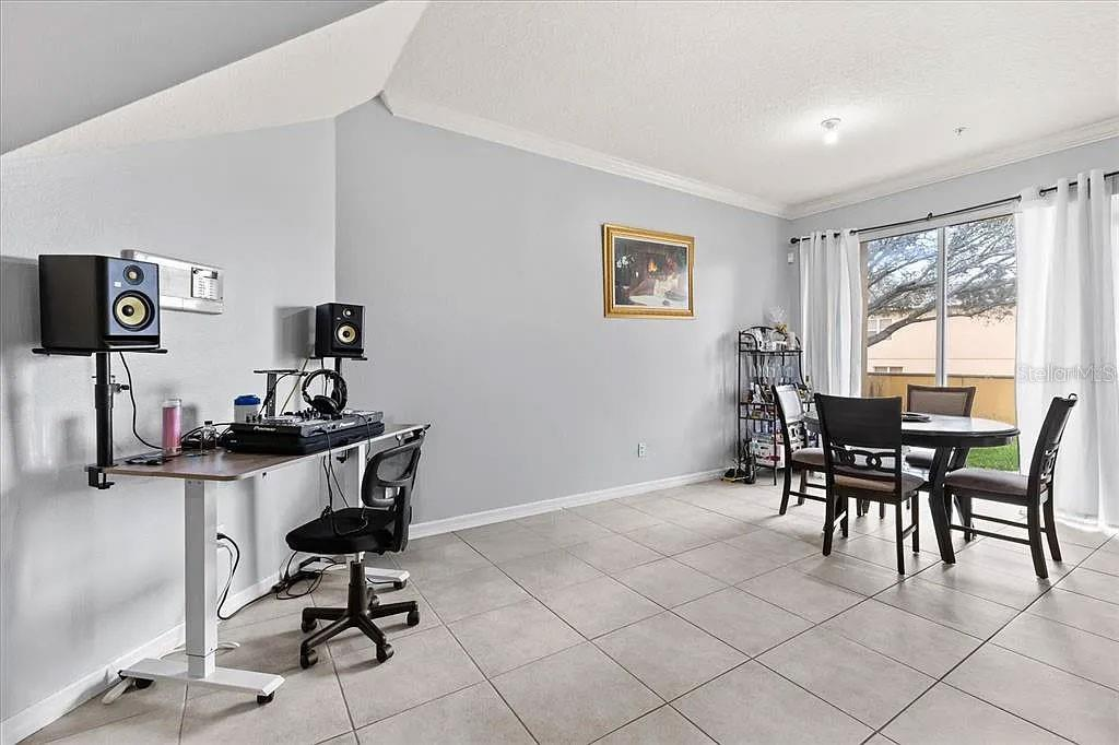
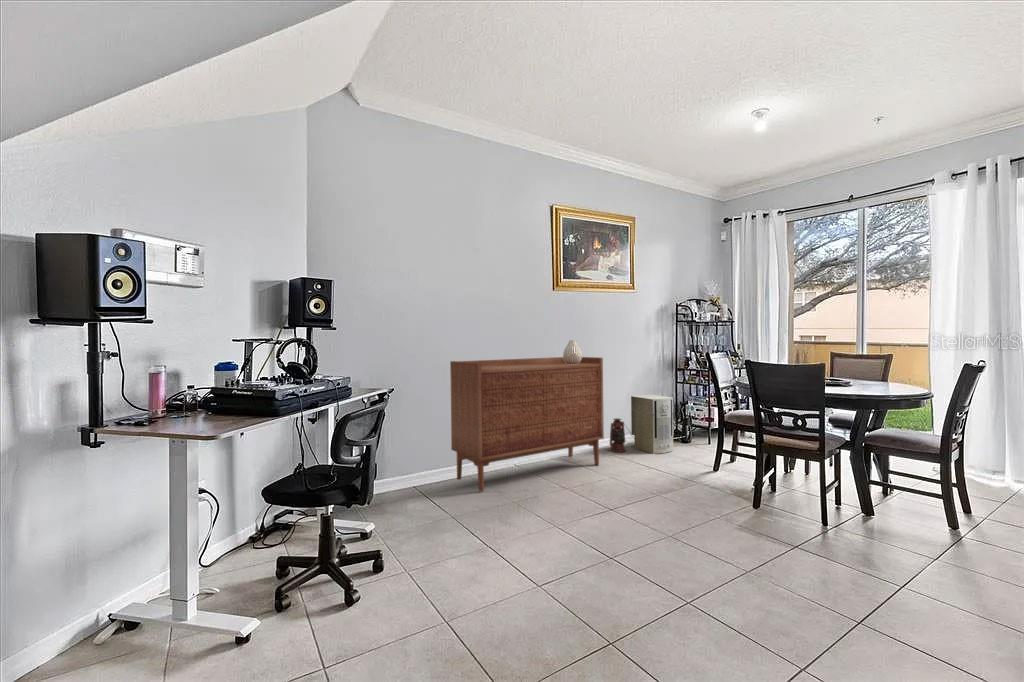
+ lantern [608,417,635,453]
+ vase [562,339,583,364]
+ air purifier [630,394,674,455]
+ sideboard [449,356,605,492]
